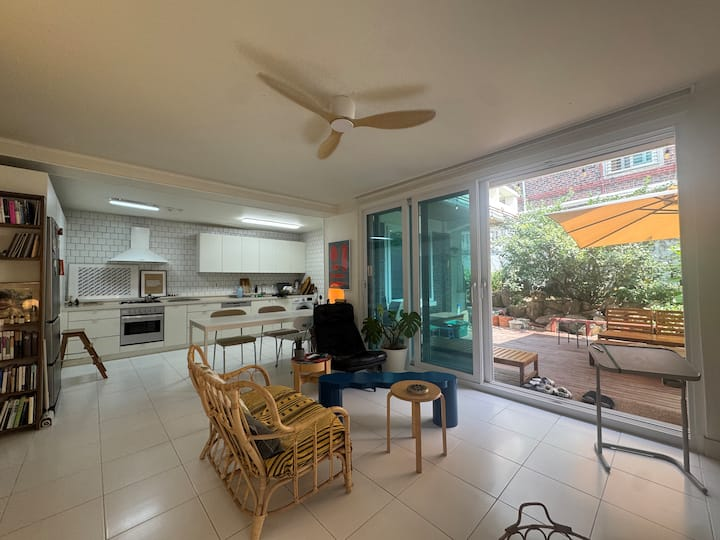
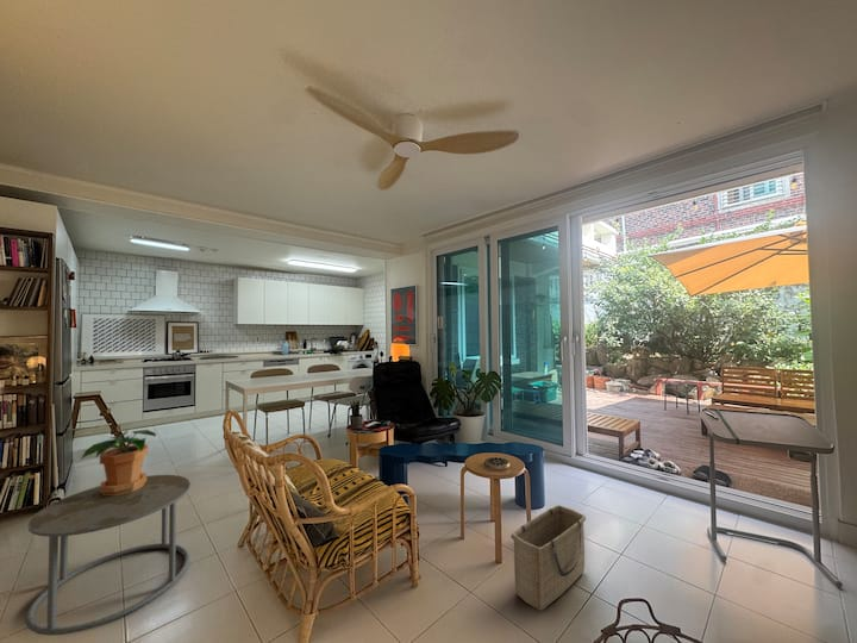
+ basket [509,504,587,611]
+ potted plant [80,429,157,495]
+ side table [24,474,192,637]
